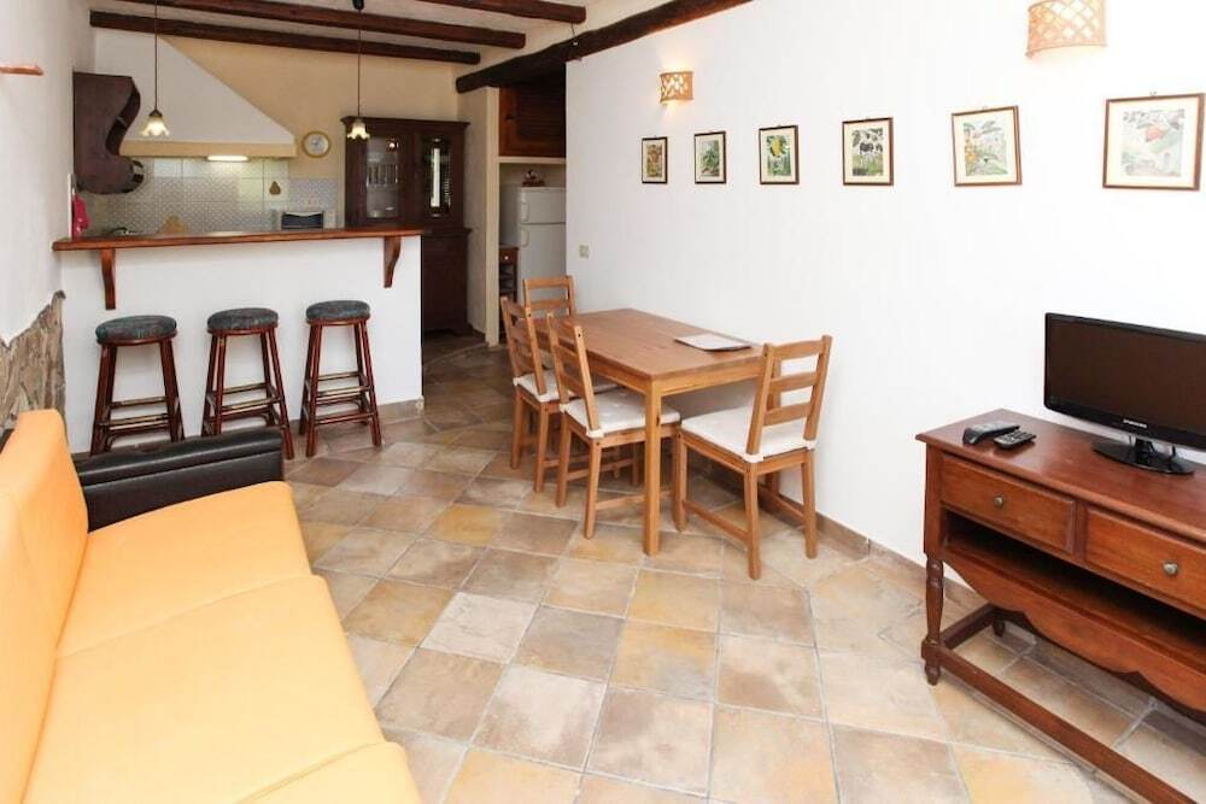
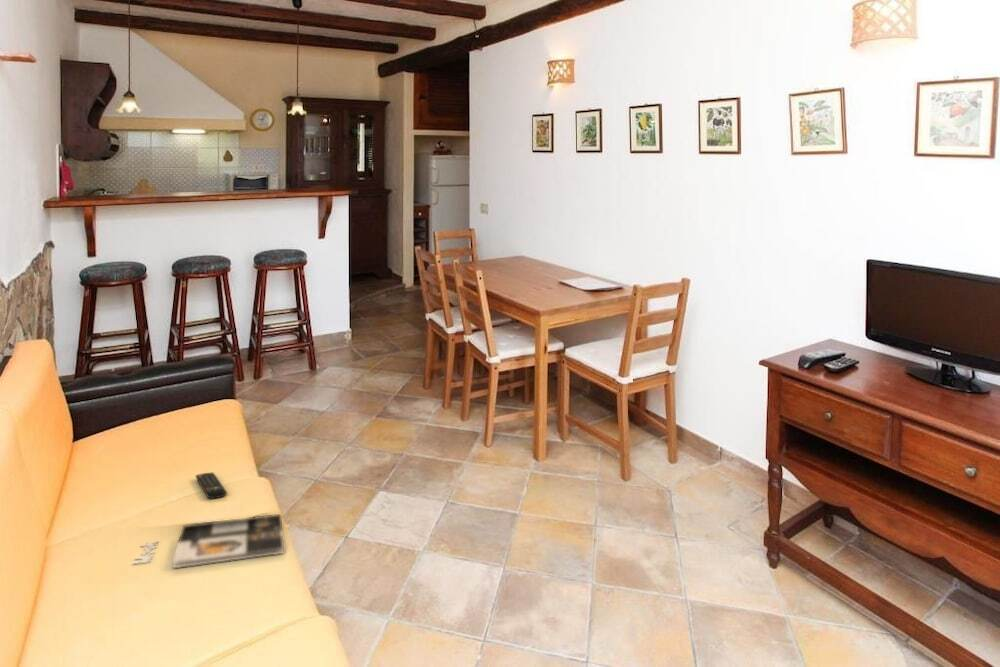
+ magazine [131,513,285,569]
+ remote control [195,472,228,499]
